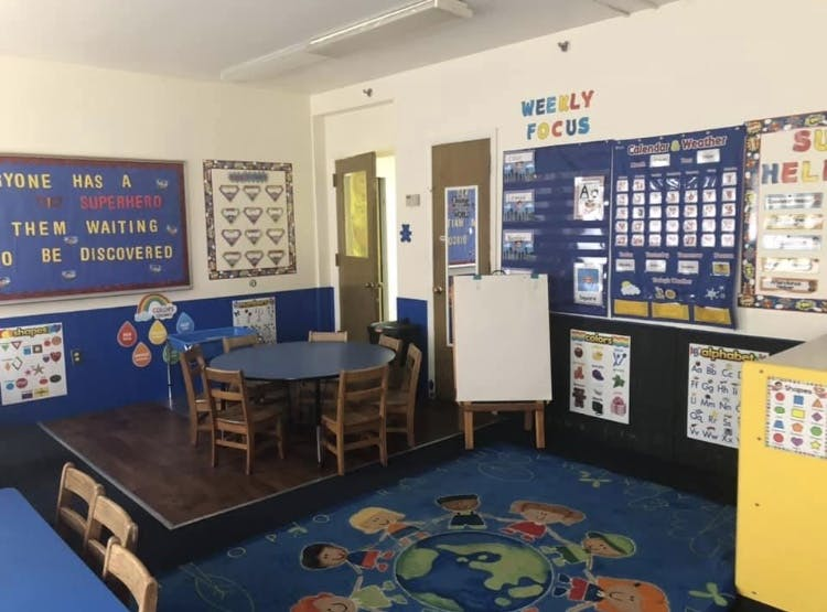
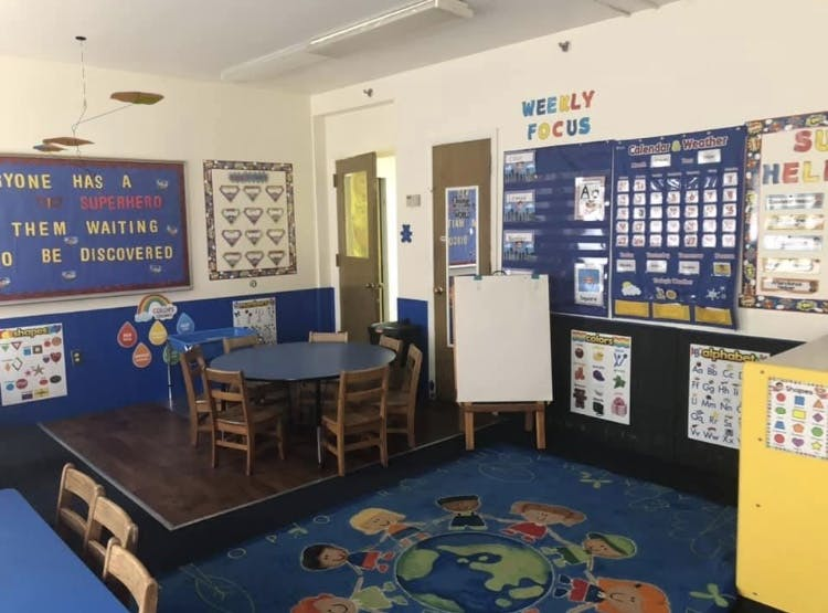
+ ceiling mobile [32,35,166,178]
